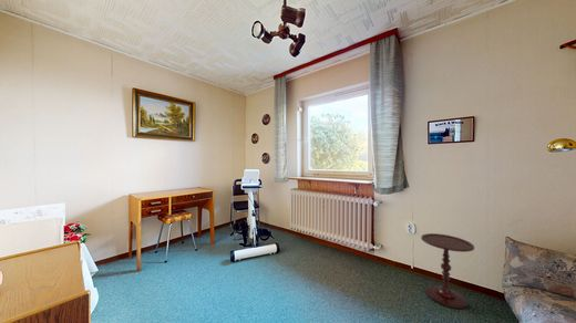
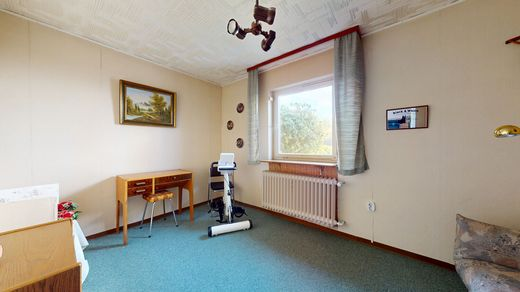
- side table [420,232,475,310]
